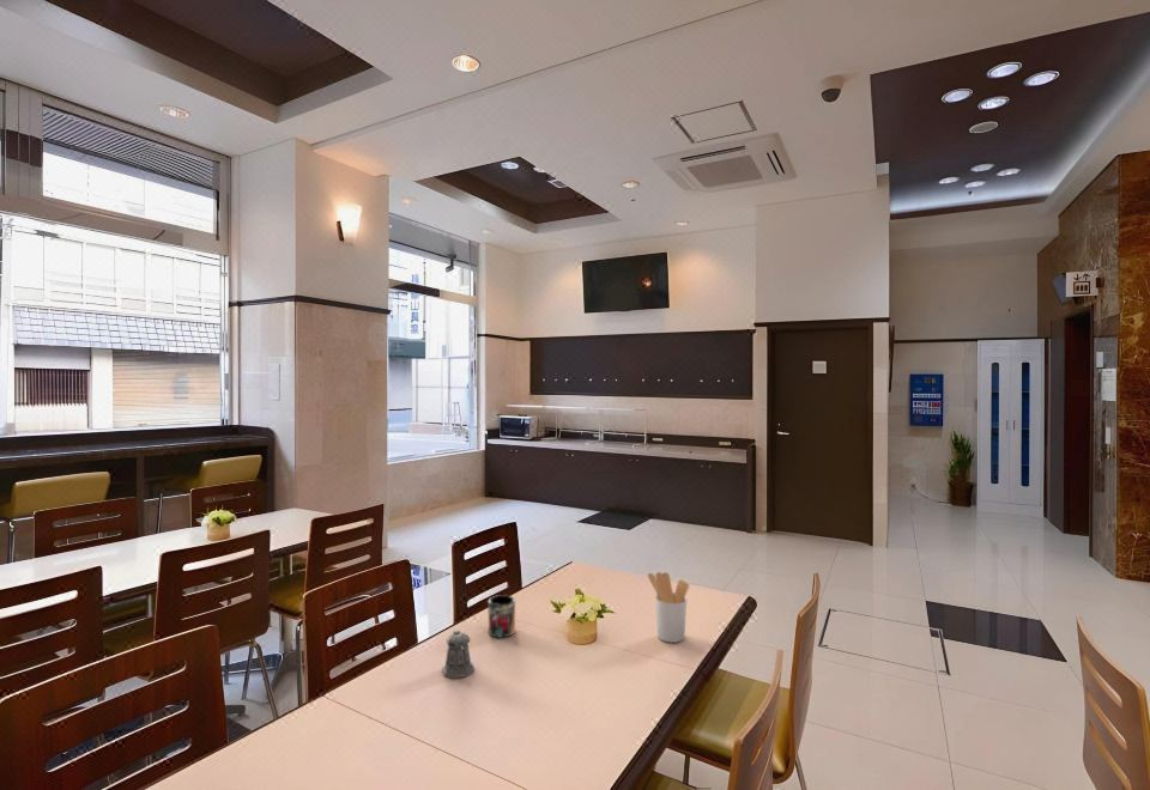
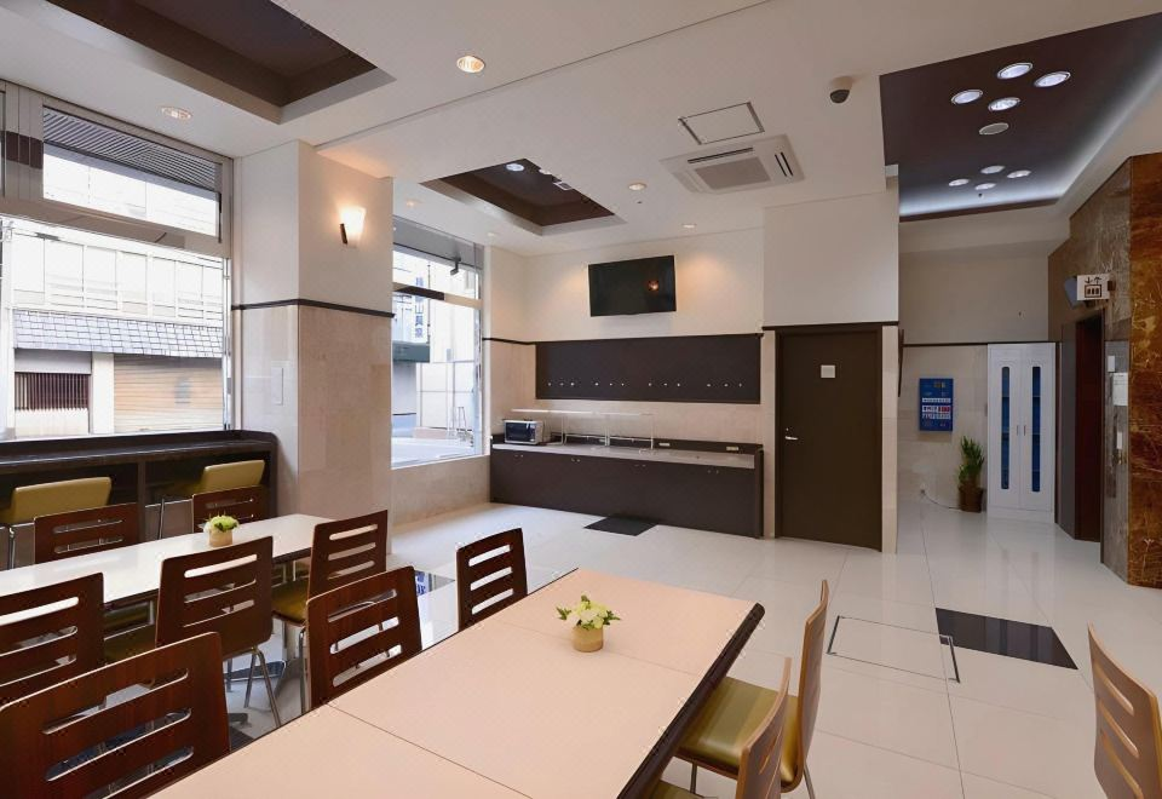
- pepper shaker [441,628,476,680]
- mug [486,594,516,639]
- utensil holder [647,571,690,644]
